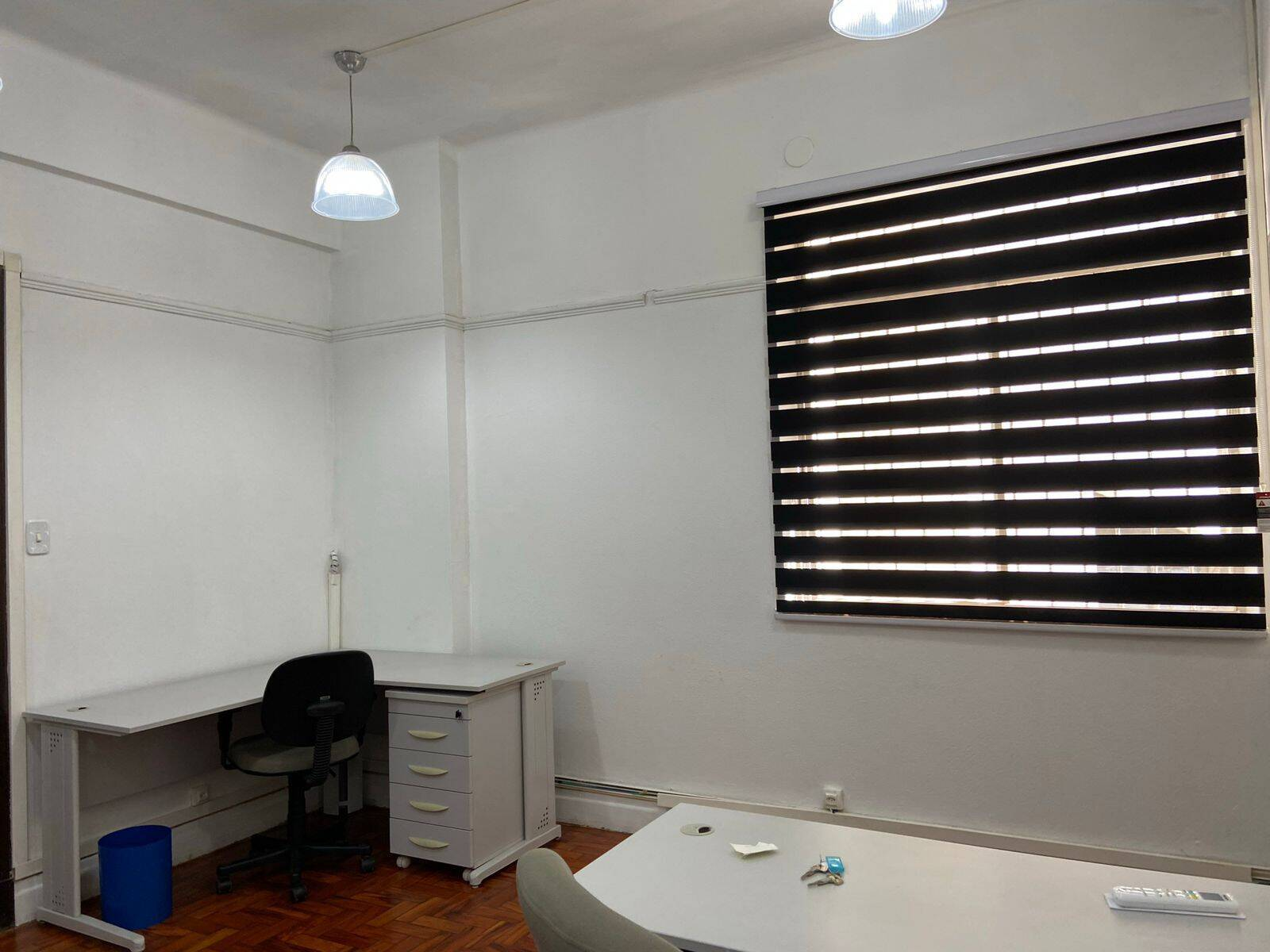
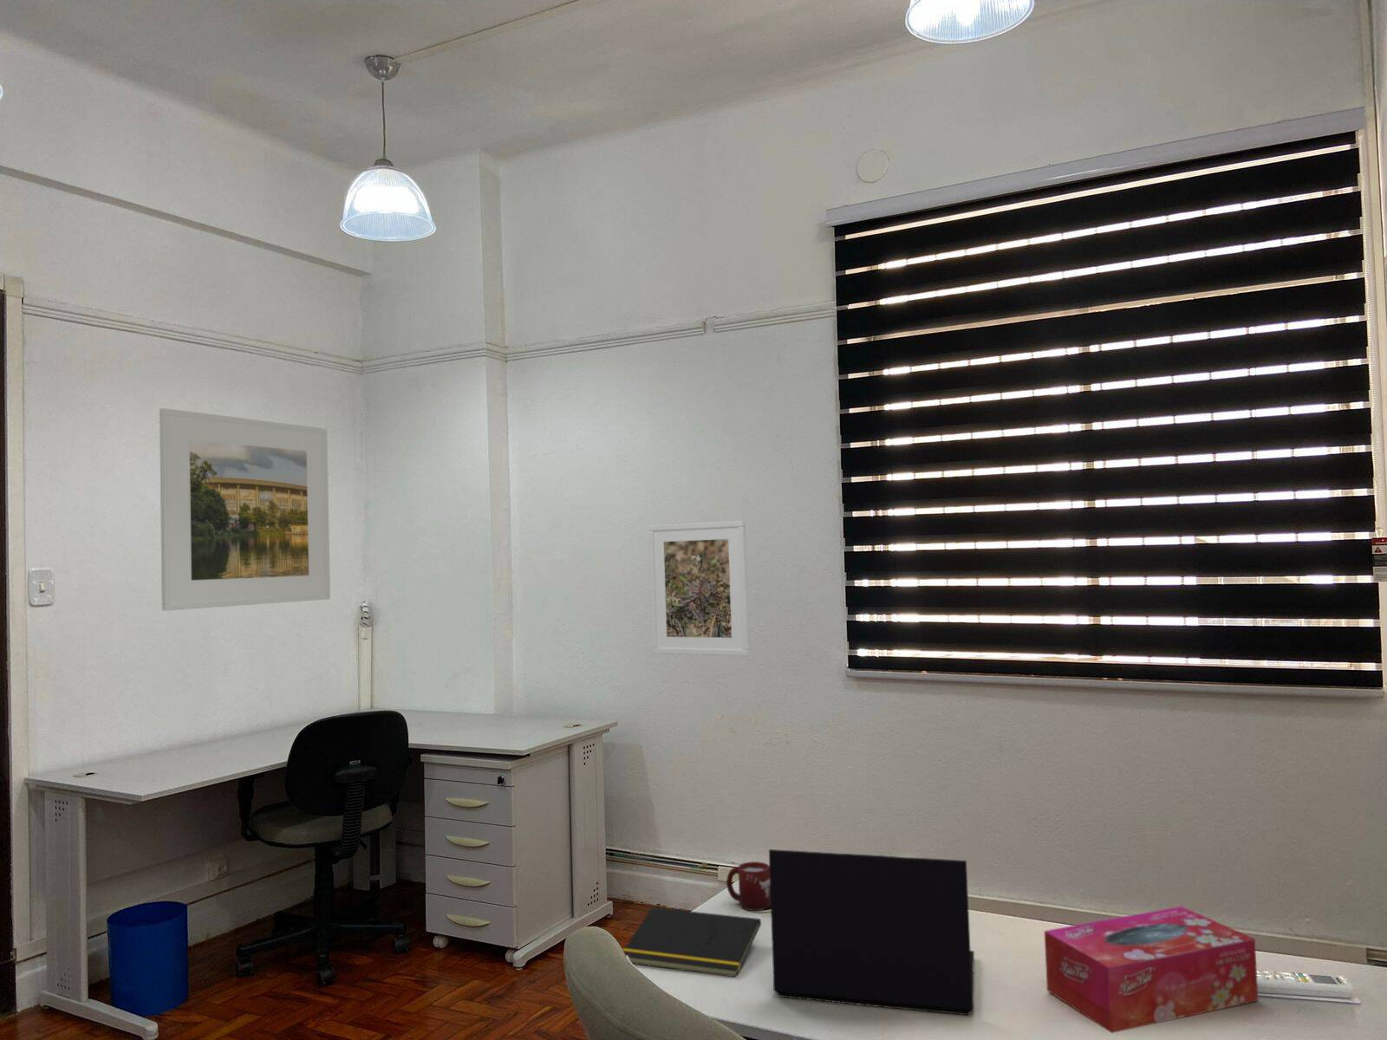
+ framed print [648,520,750,657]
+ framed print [158,407,331,612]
+ laptop [768,849,975,1017]
+ notepad [621,907,762,978]
+ cup [725,861,771,912]
+ tissue box [1044,906,1259,1033]
